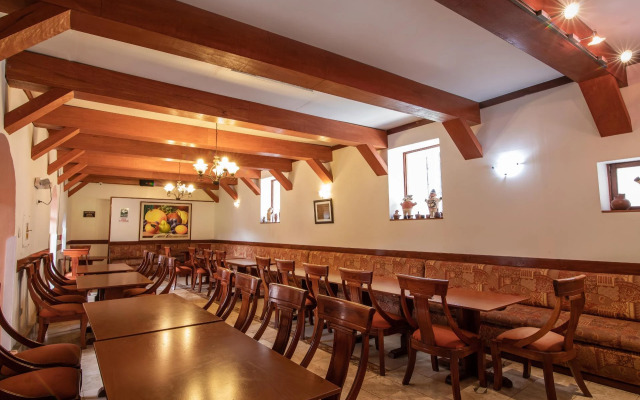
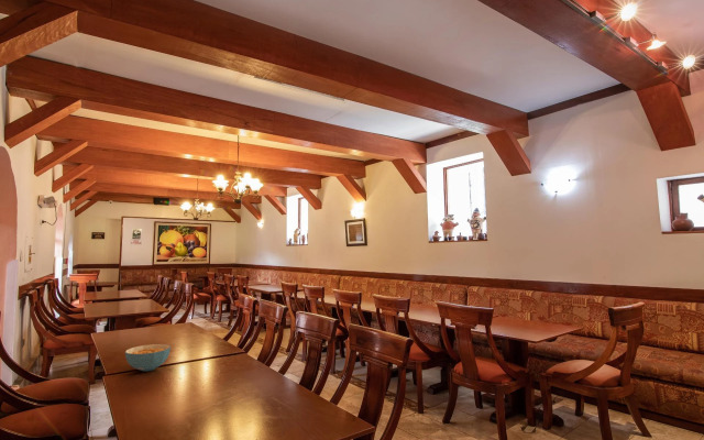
+ cereal bowl [124,343,172,372]
